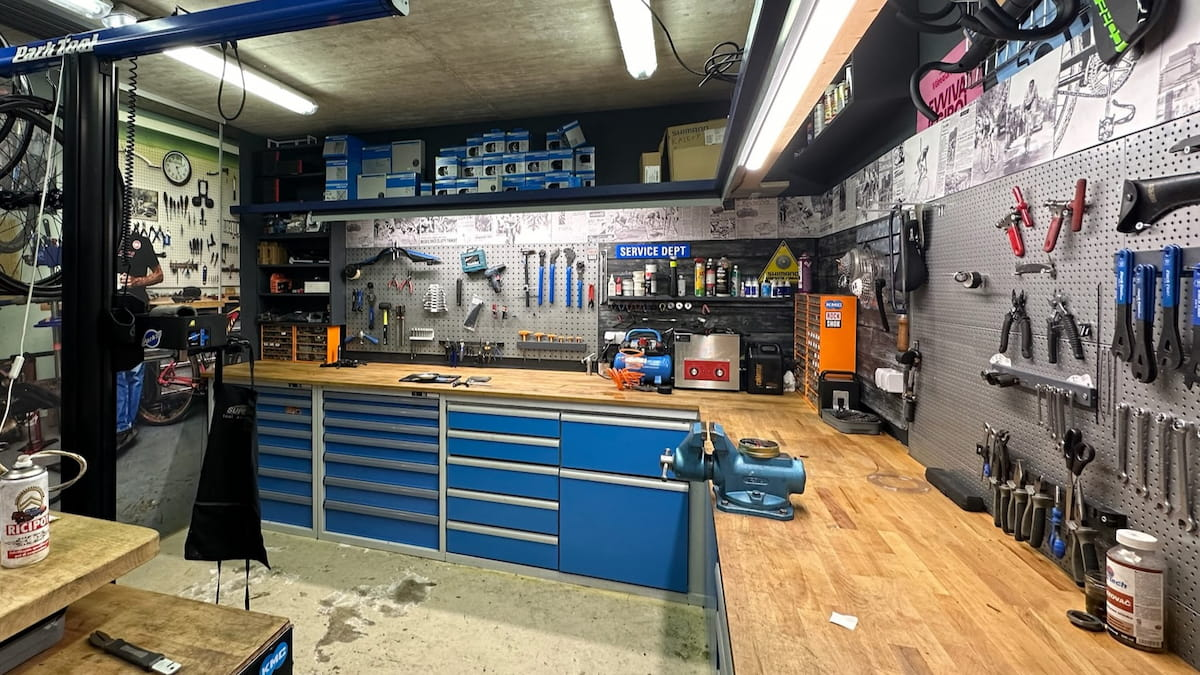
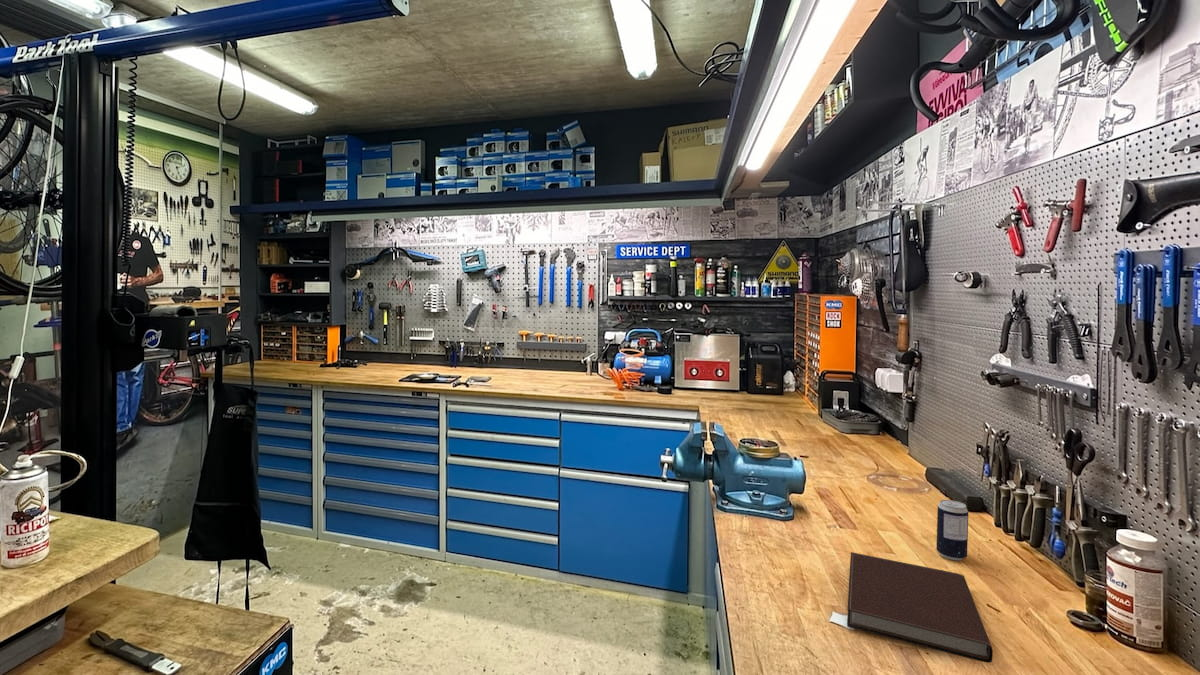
+ beverage can [936,499,969,561]
+ notebook [846,551,994,664]
